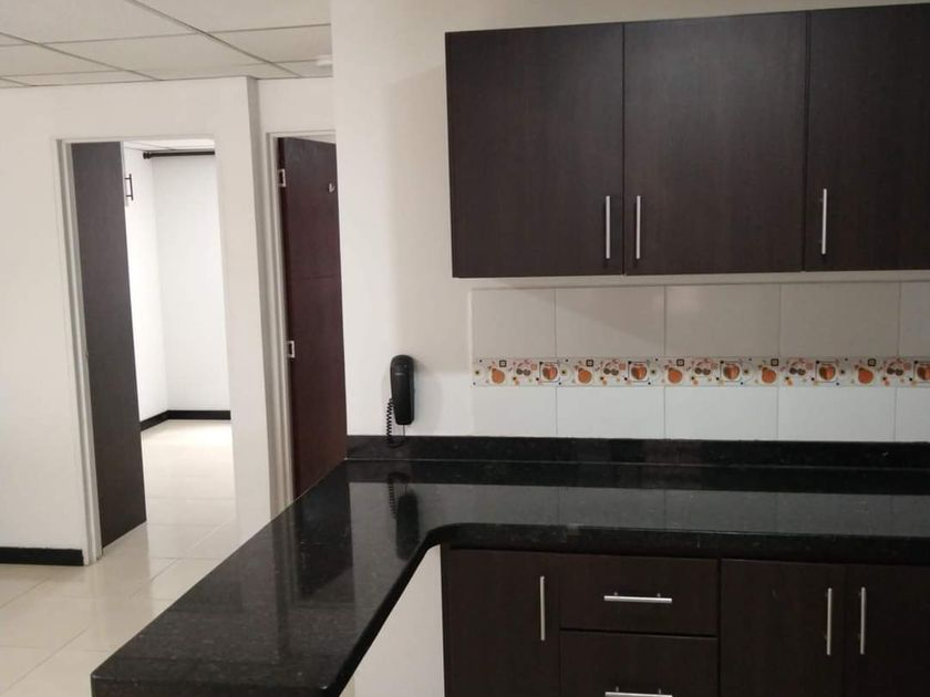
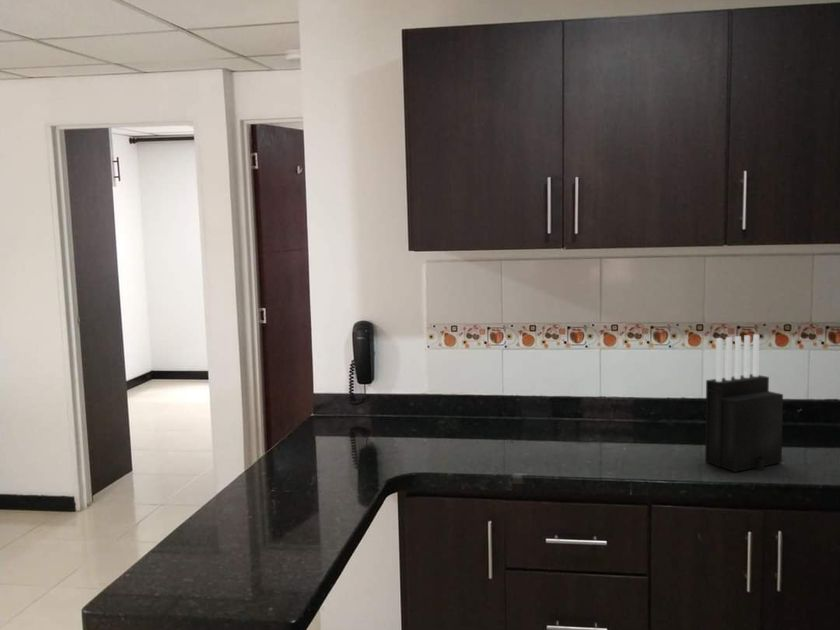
+ knife block [704,333,784,473]
